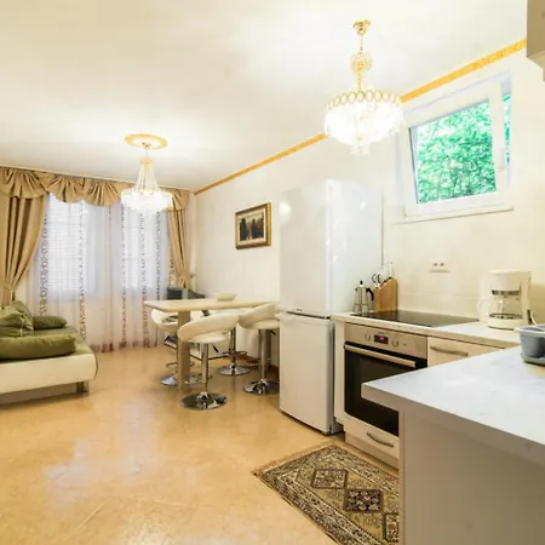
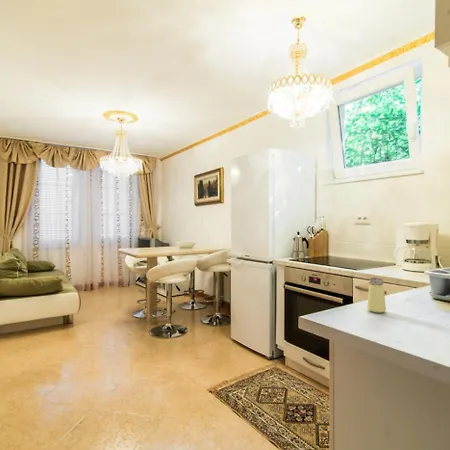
+ saltshaker [366,276,387,314]
